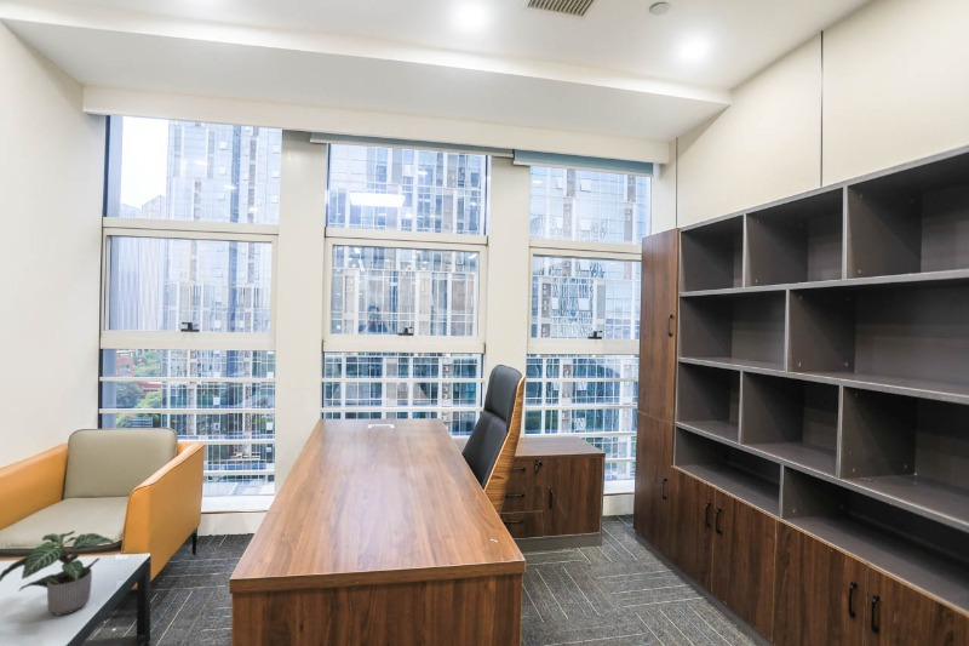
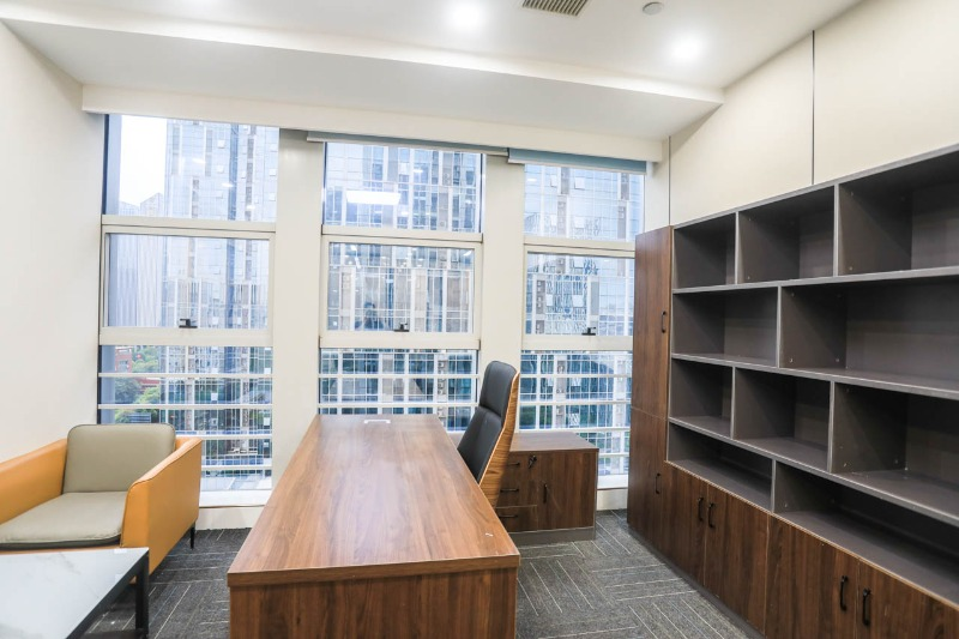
- potted plant [0,530,115,617]
